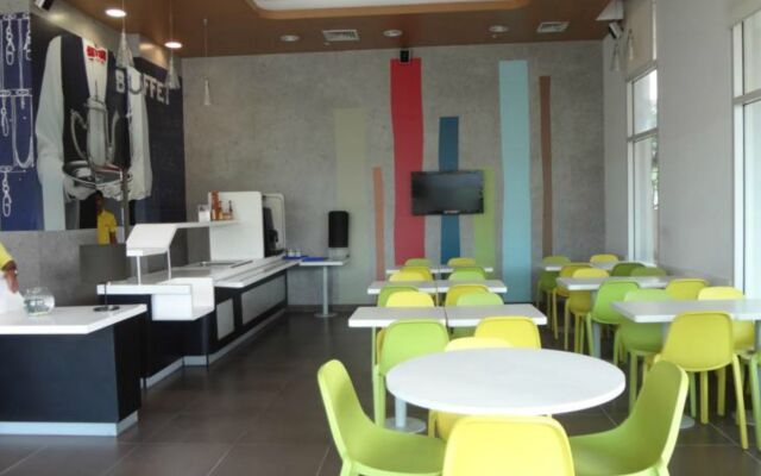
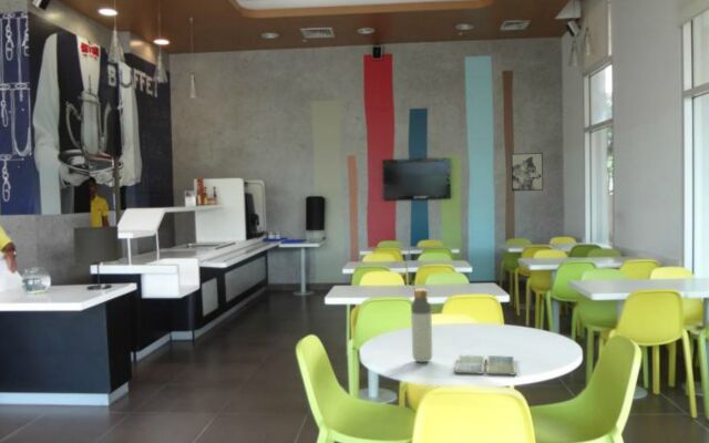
+ bottle [410,288,433,363]
+ drink coaster [454,353,517,377]
+ wall art [510,152,544,192]
